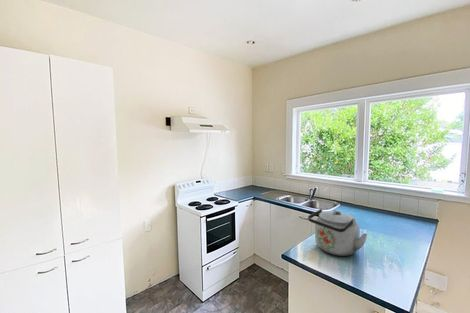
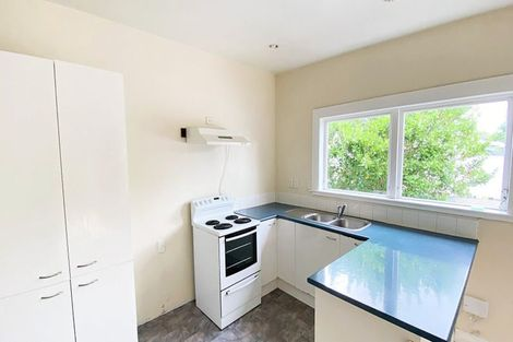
- kettle [307,208,369,257]
